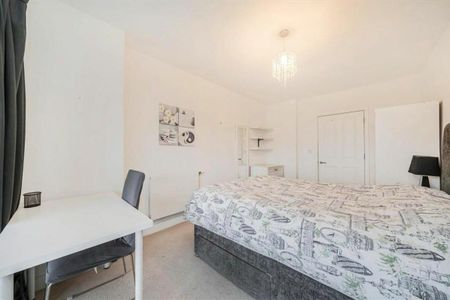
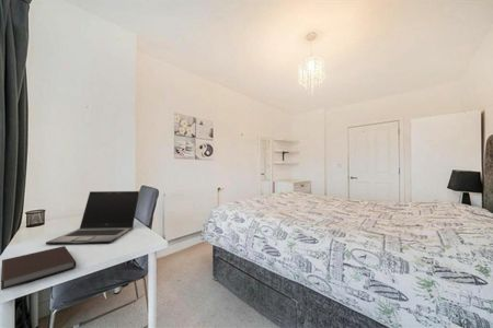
+ laptop [45,190,140,245]
+ notebook [0,246,77,291]
